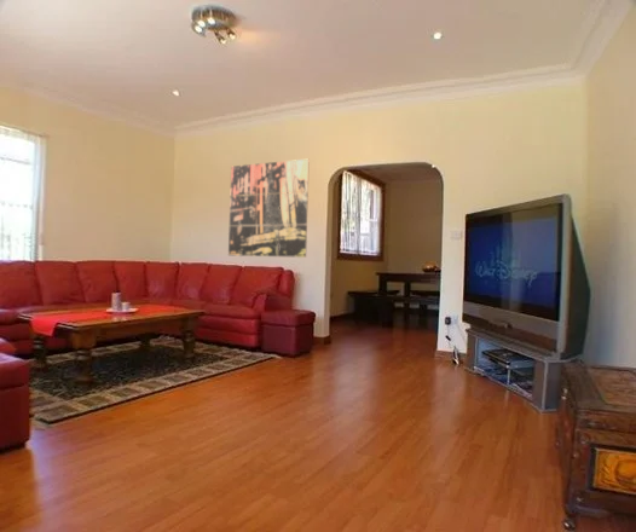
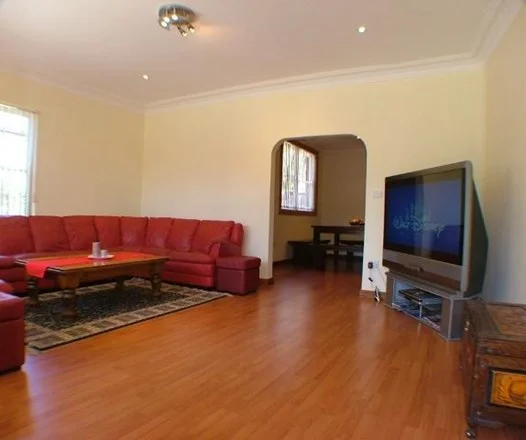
- wall art [227,158,311,259]
